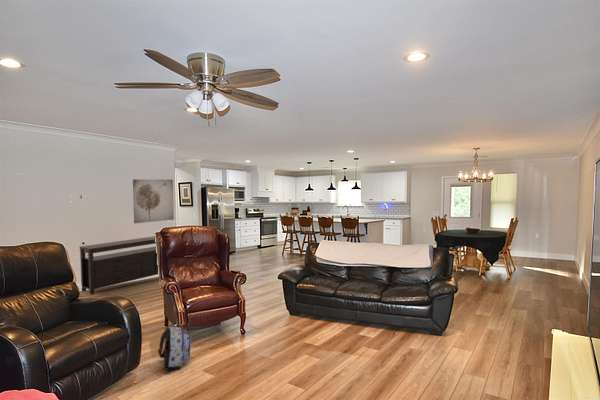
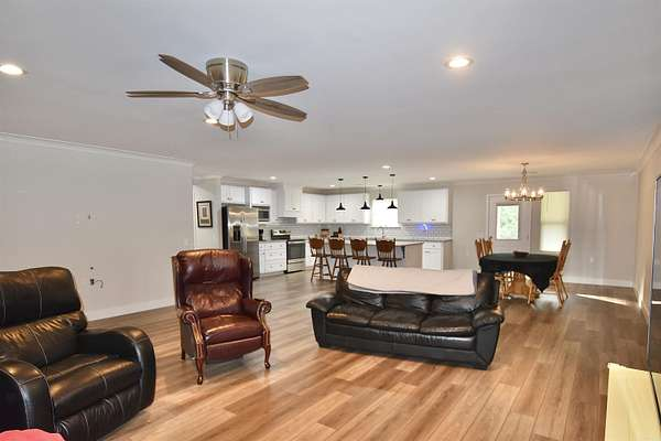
- wall art [132,178,175,224]
- backpack [157,326,192,373]
- media console [78,235,159,296]
